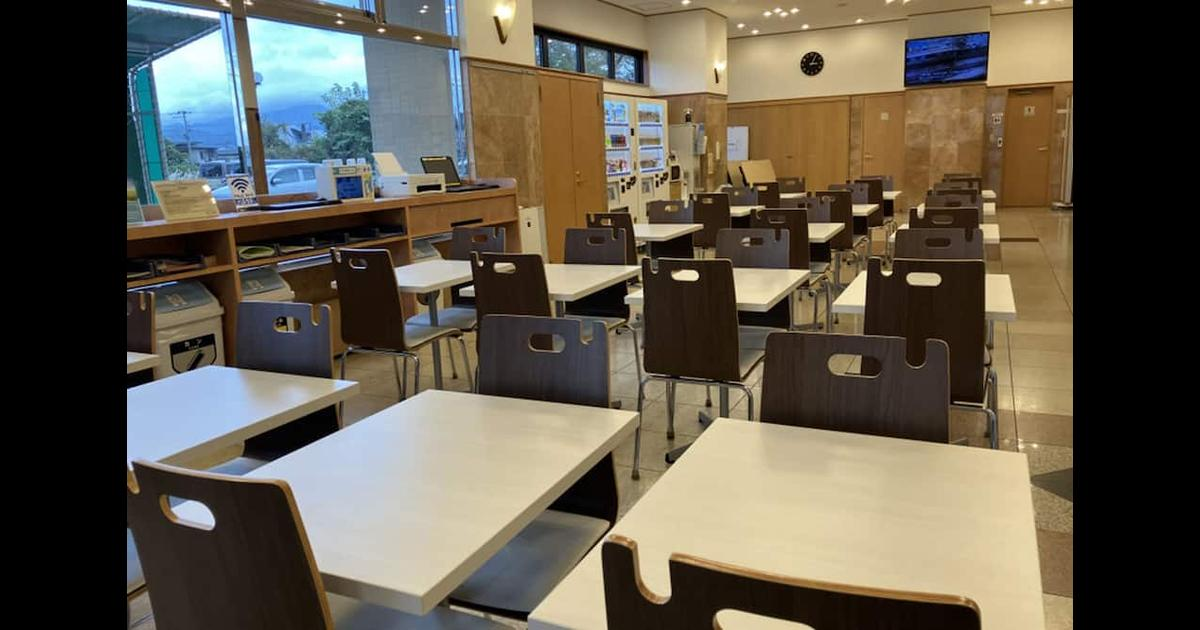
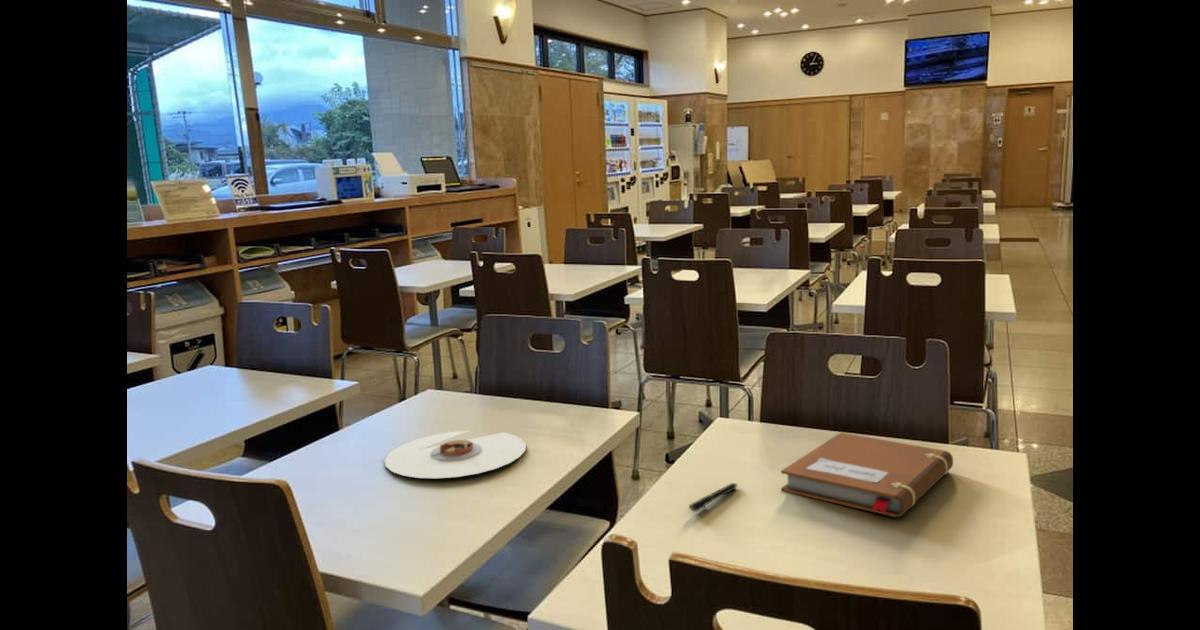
+ notebook [780,431,954,518]
+ plate [383,430,527,479]
+ pen [688,482,739,513]
